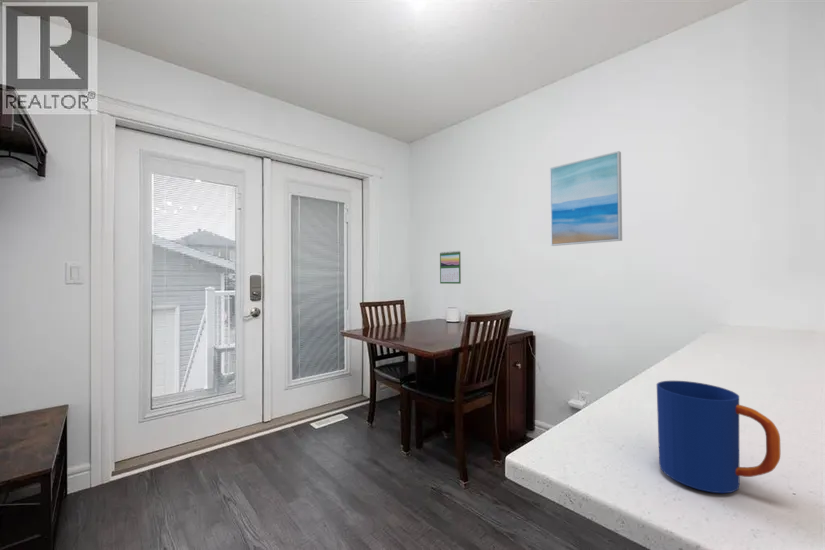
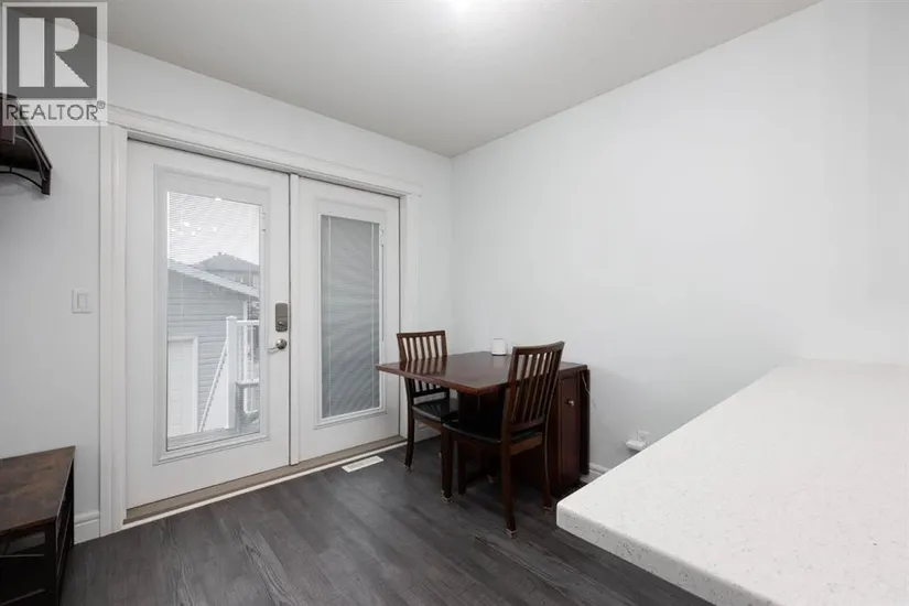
- wall art [549,150,623,247]
- mug [656,380,781,494]
- calendar [439,250,462,285]
